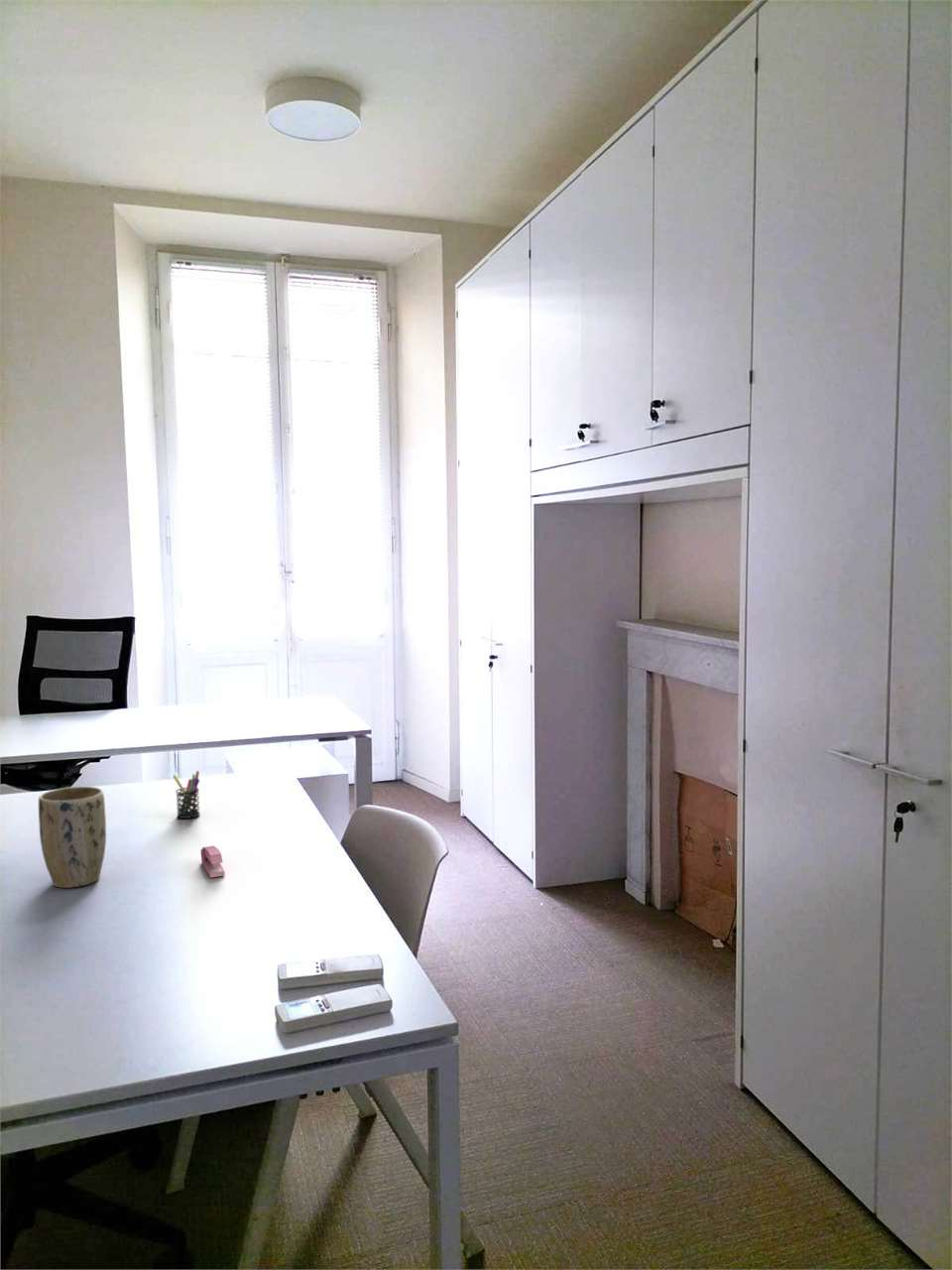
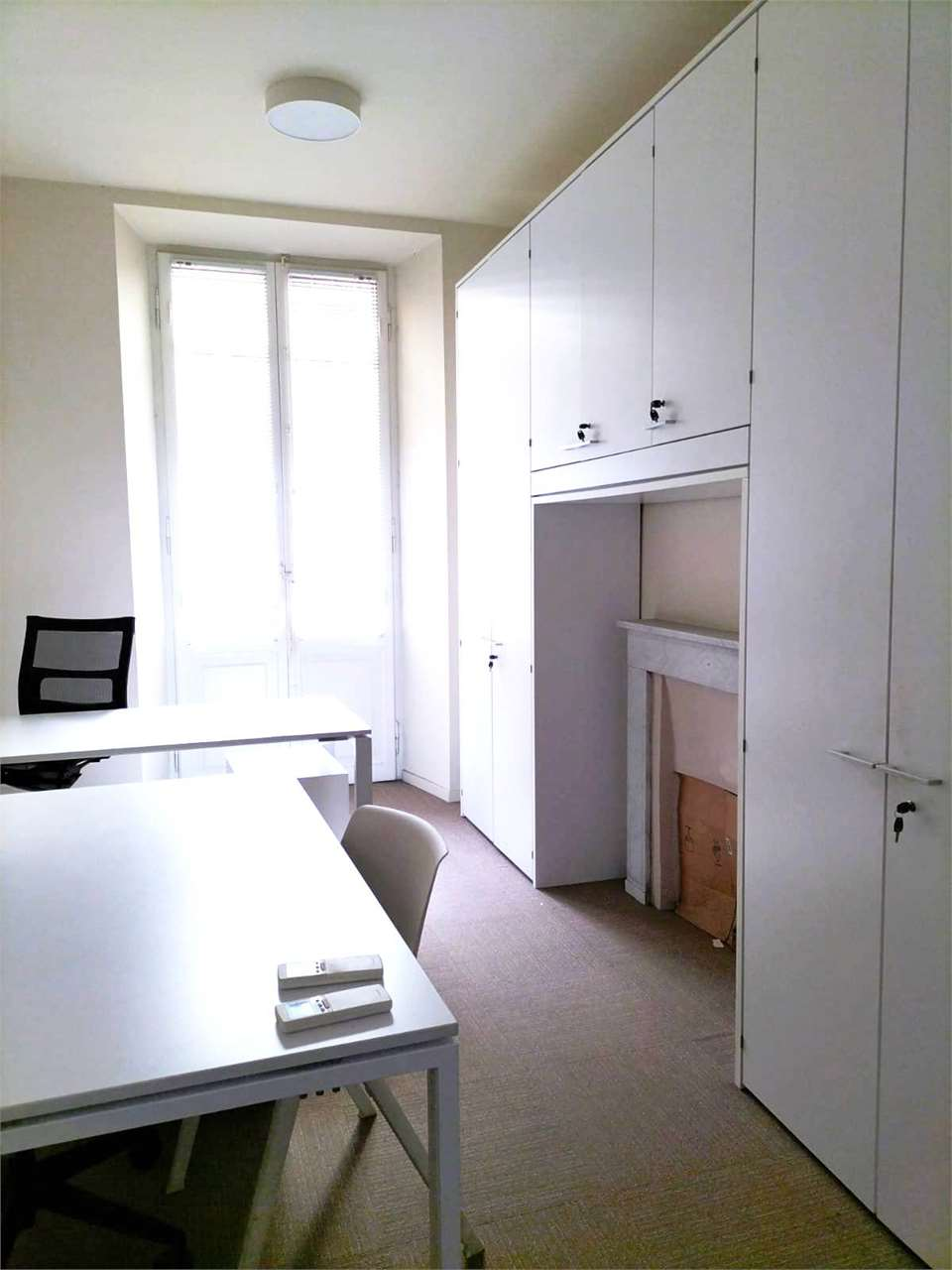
- stapler [199,845,226,878]
- plant pot [38,786,107,889]
- pen holder [172,770,201,820]
